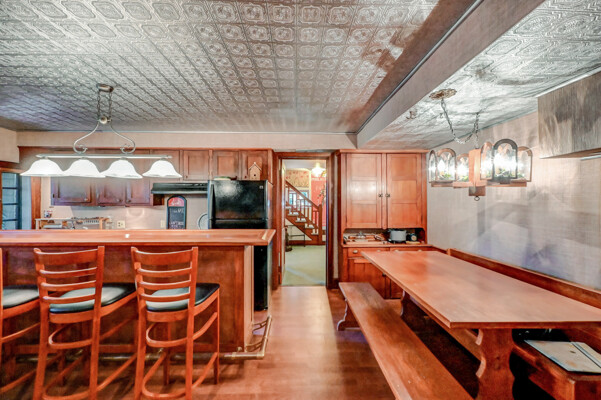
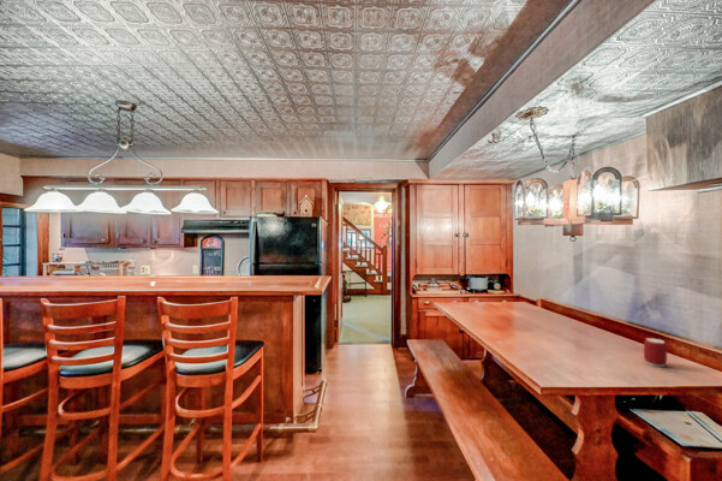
+ can [643,337,668,368]
